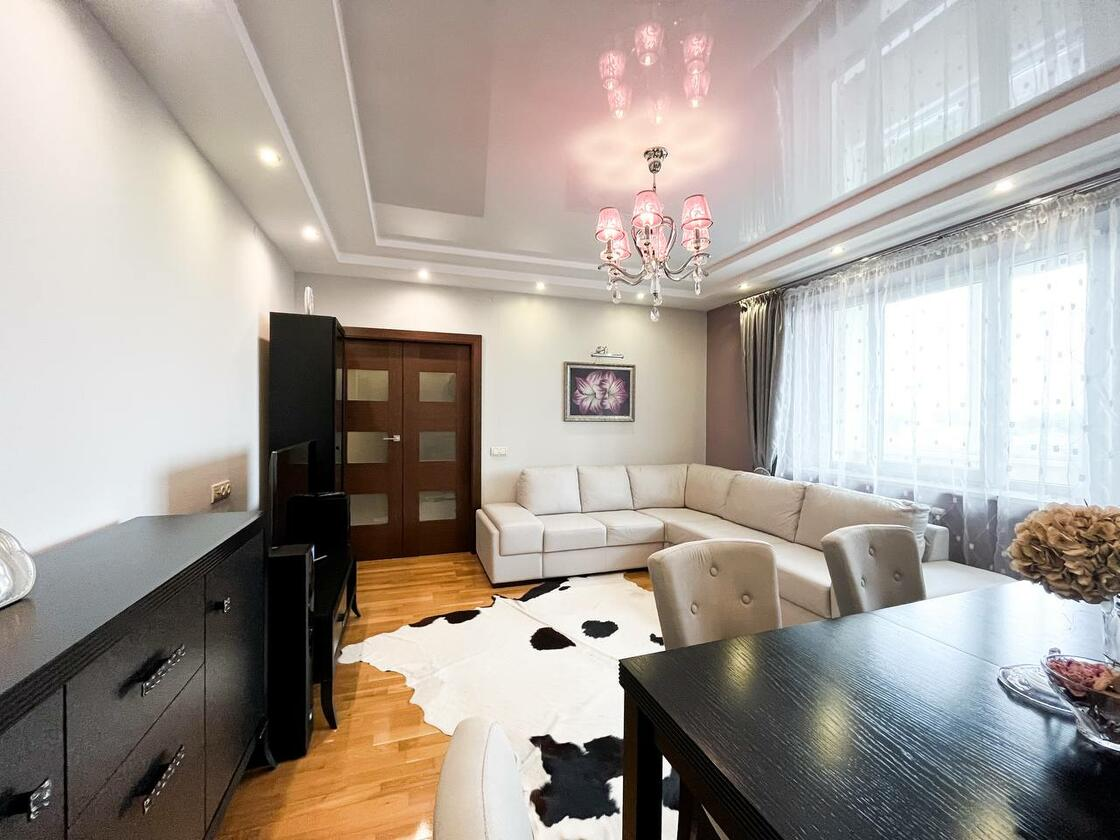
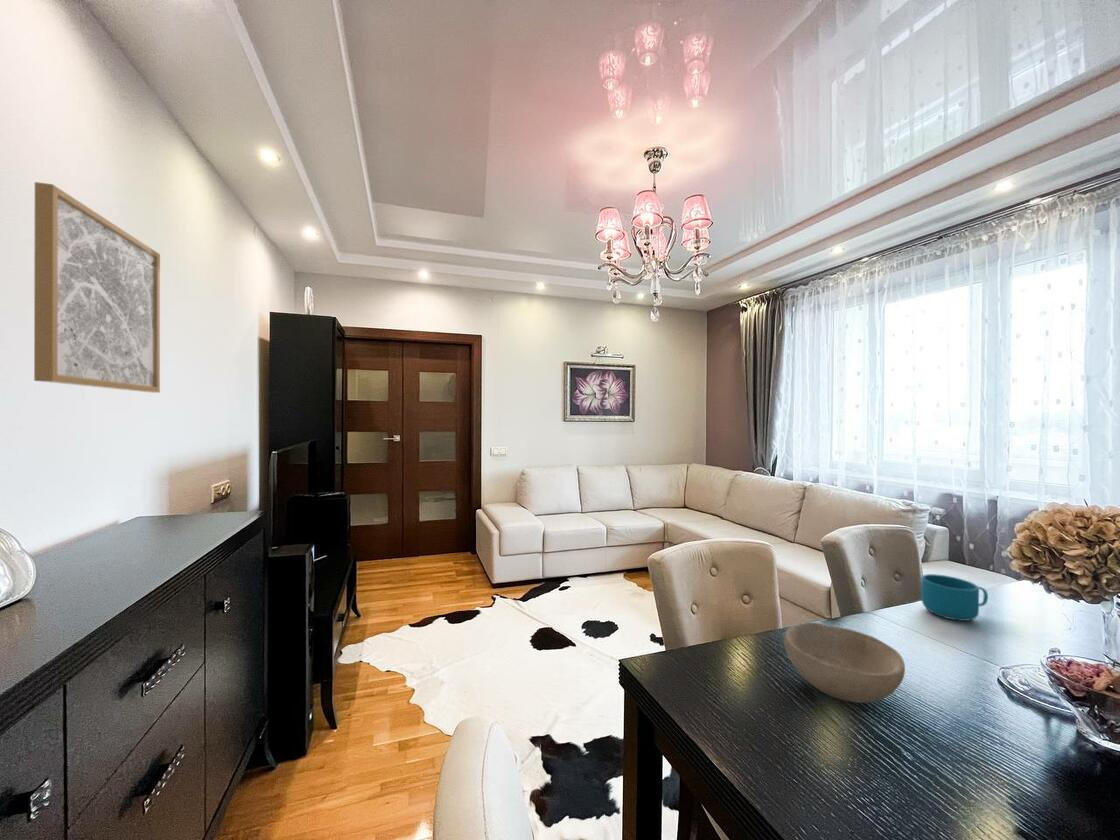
+ wall art [33,181,161,394]
+ cup [920,573,989,622]
+ bowl [783,621,906,704]
